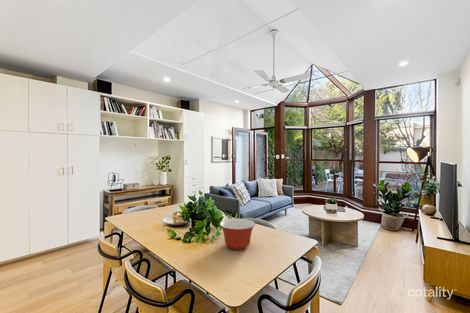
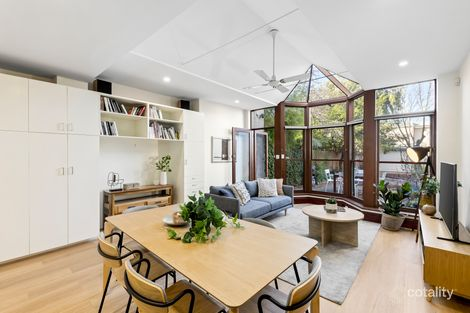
- mixing bowl [219,218,256,251]
